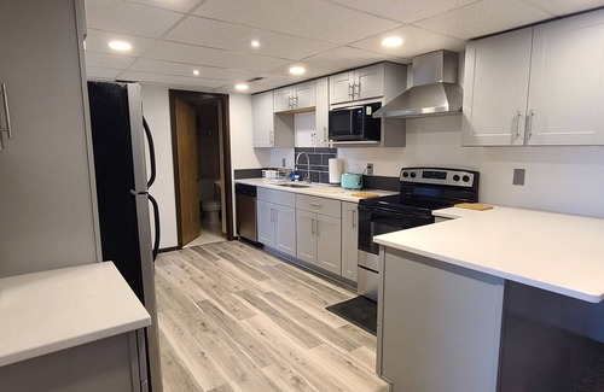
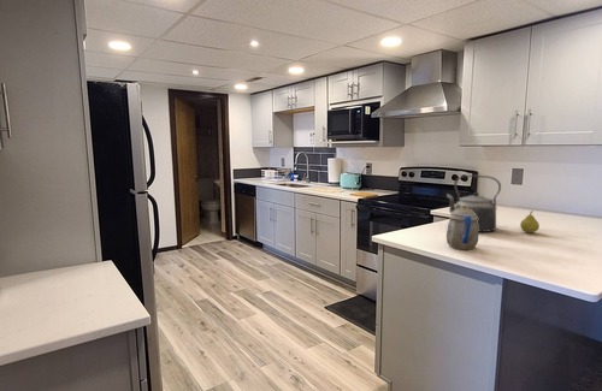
+ fruit [519,209,541,235]
+ kettle [445,174,502,233]
+ teapot [445,205,479,251]
